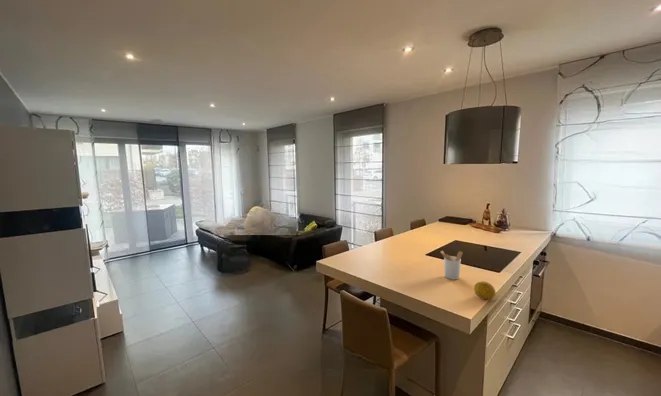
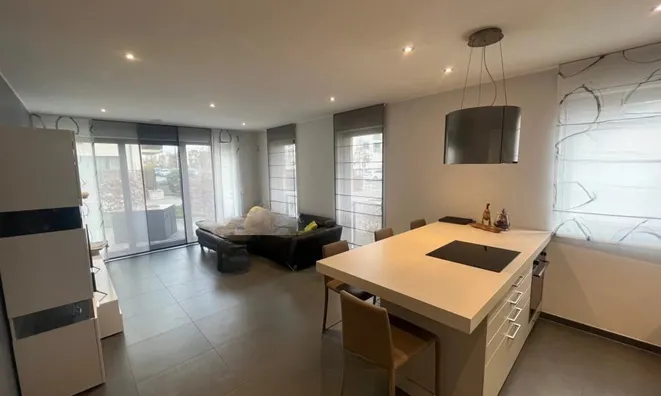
- fruit [473,280,497,300]
- utensil holder [439,250,464,280]
